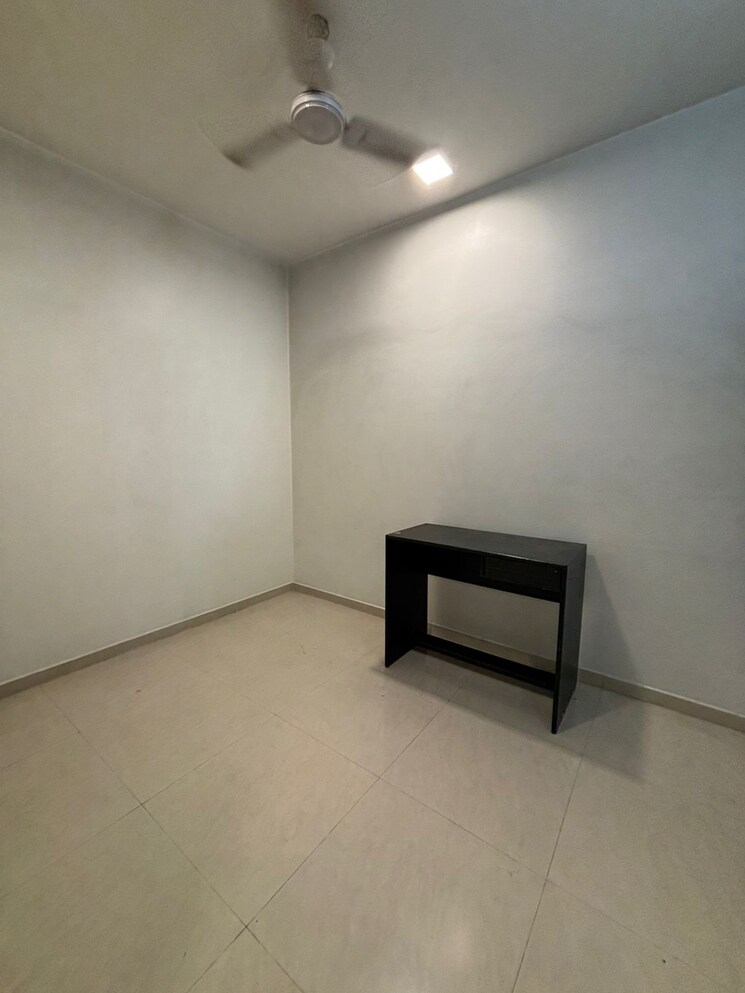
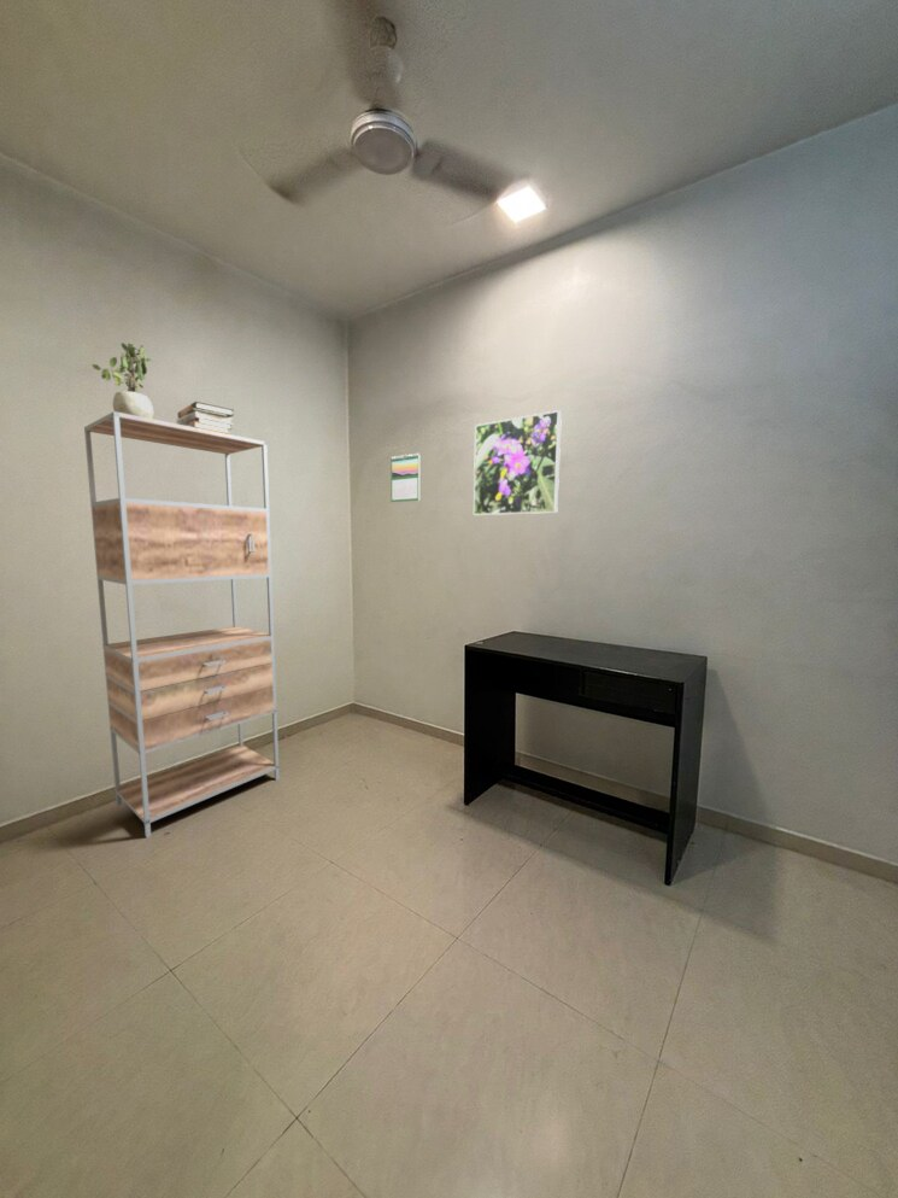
+ calendar [389,452,421,503]
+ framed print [473,409,563,516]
+ potted plant [90,341,154,419]
+ shelving unit [83,410,281,838]
+ book stack [175,401,235,434]
